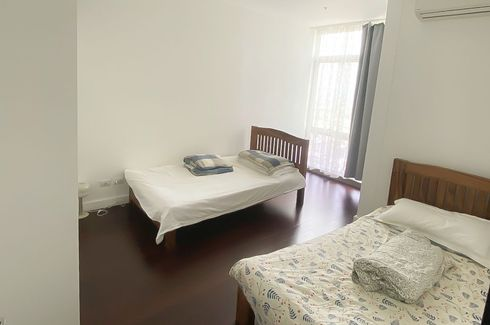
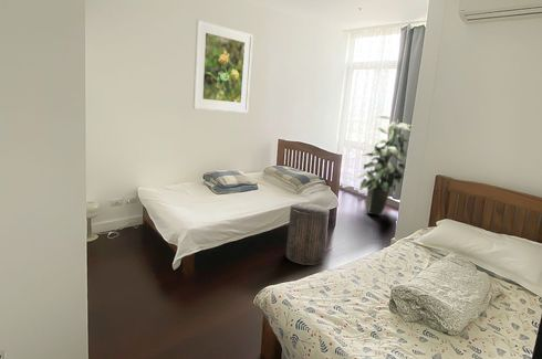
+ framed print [192,19,254,114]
+ stool [285,202,331,266]
+ indoor plant [357,115,411,217]
